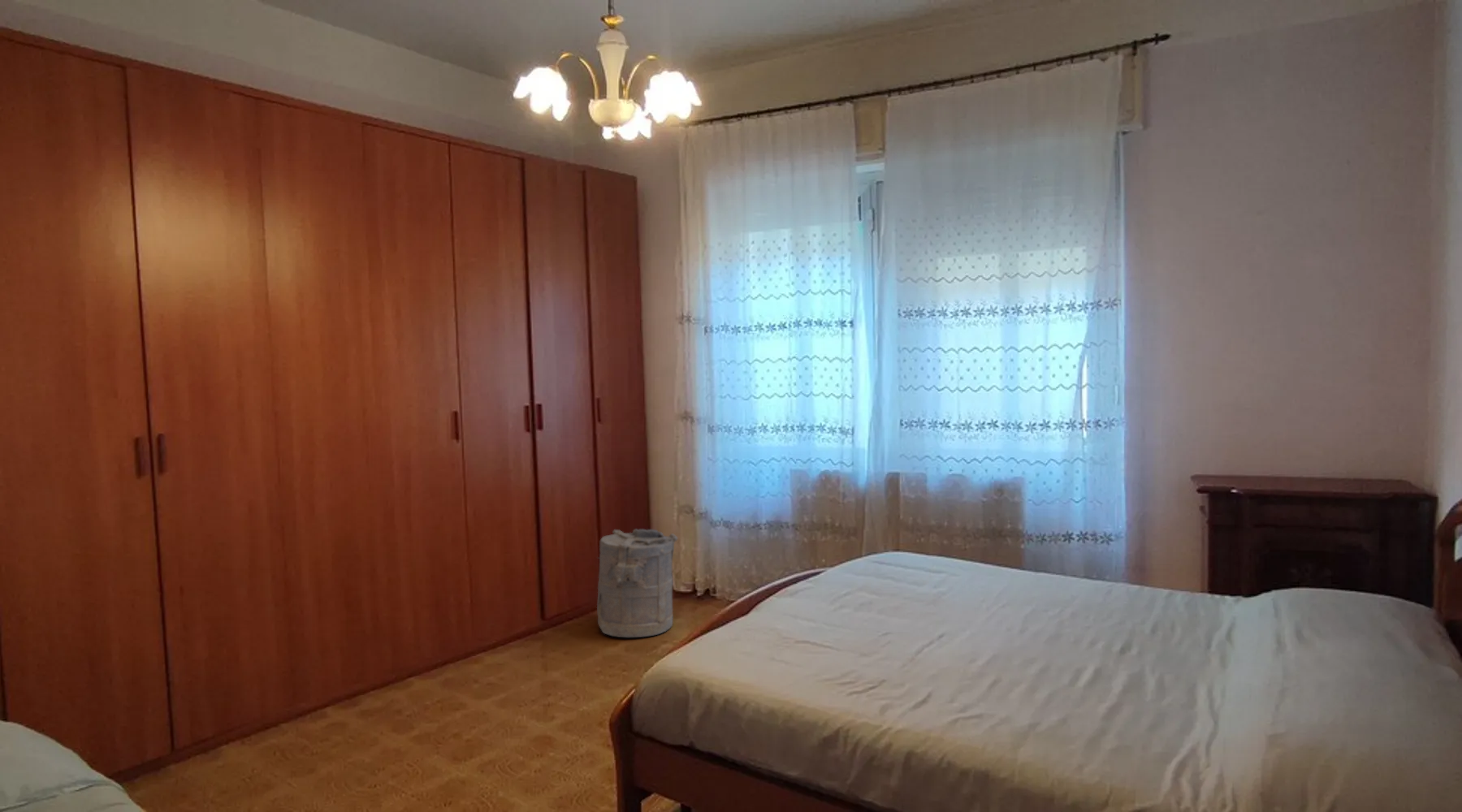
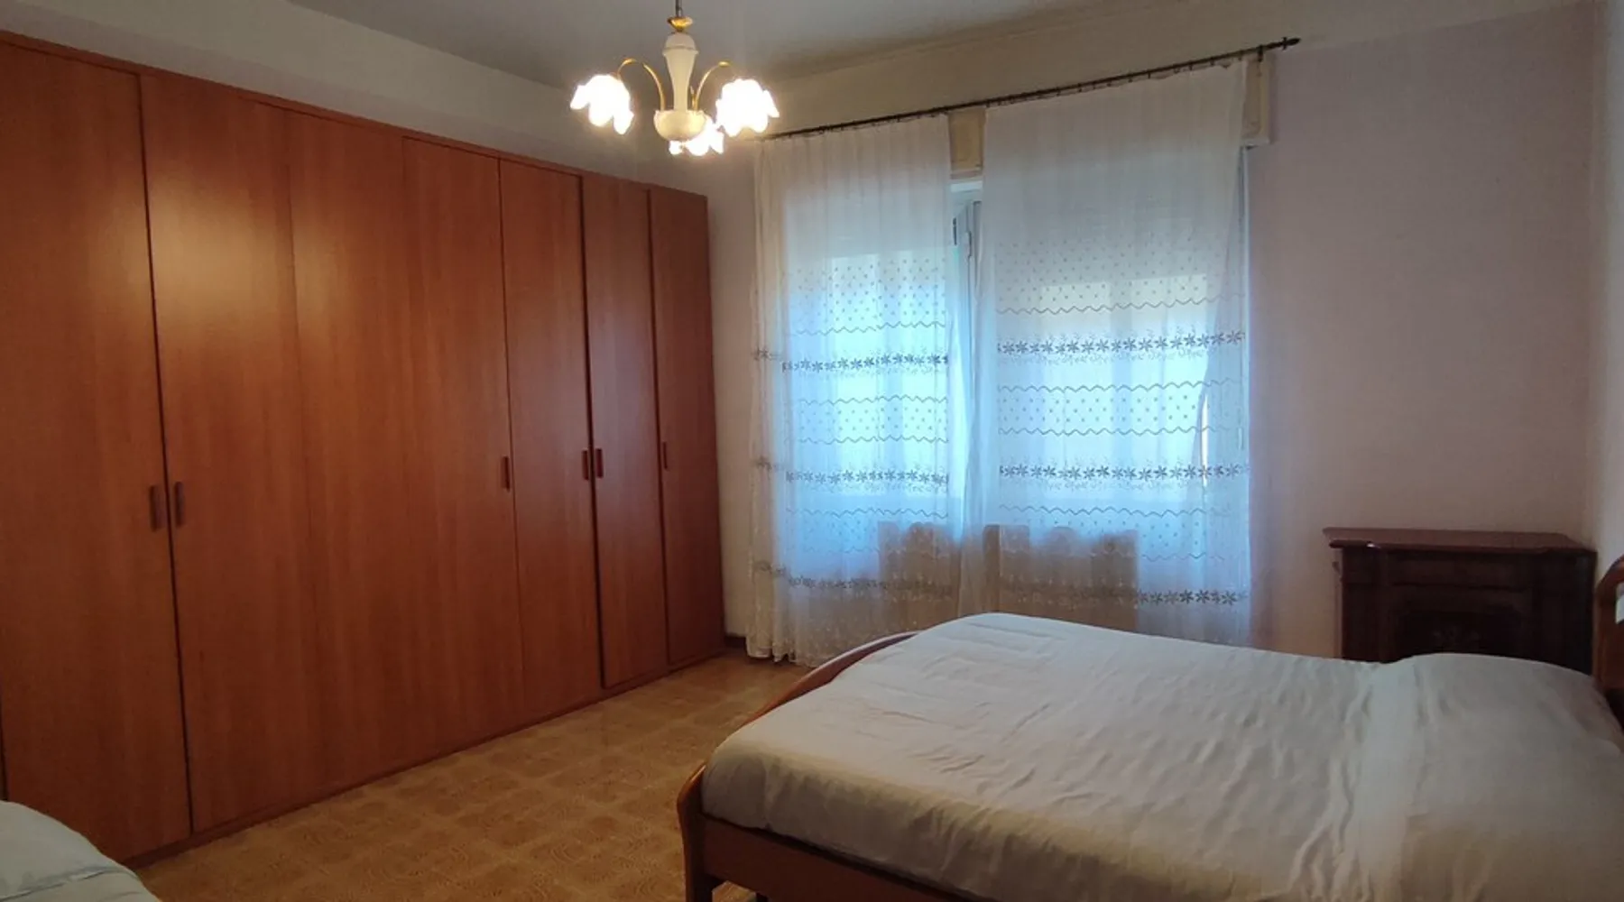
- laundry hamper [596,529,678,638]
